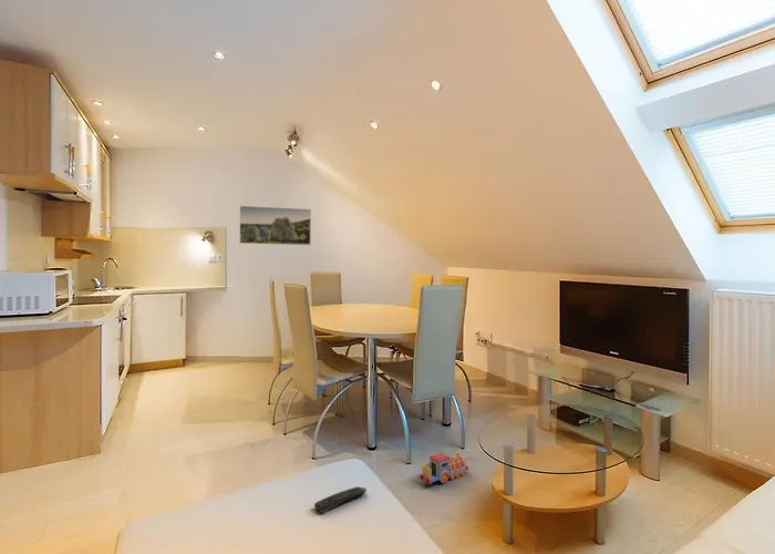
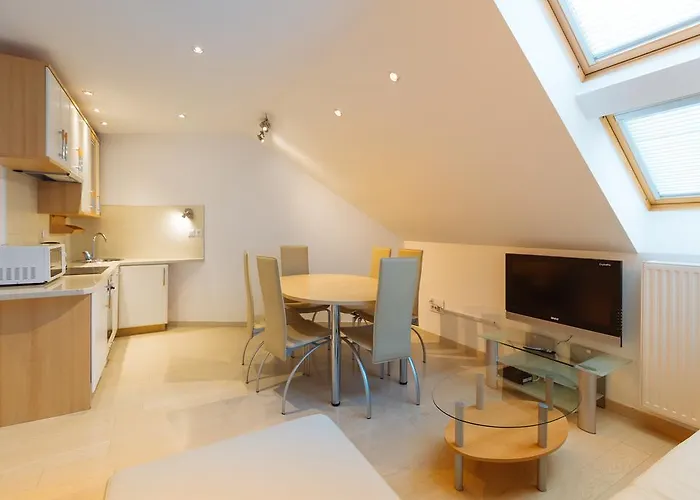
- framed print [239,205,312,246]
- remote control [313,485,368,514]
- toy train [418,450,469,485]
